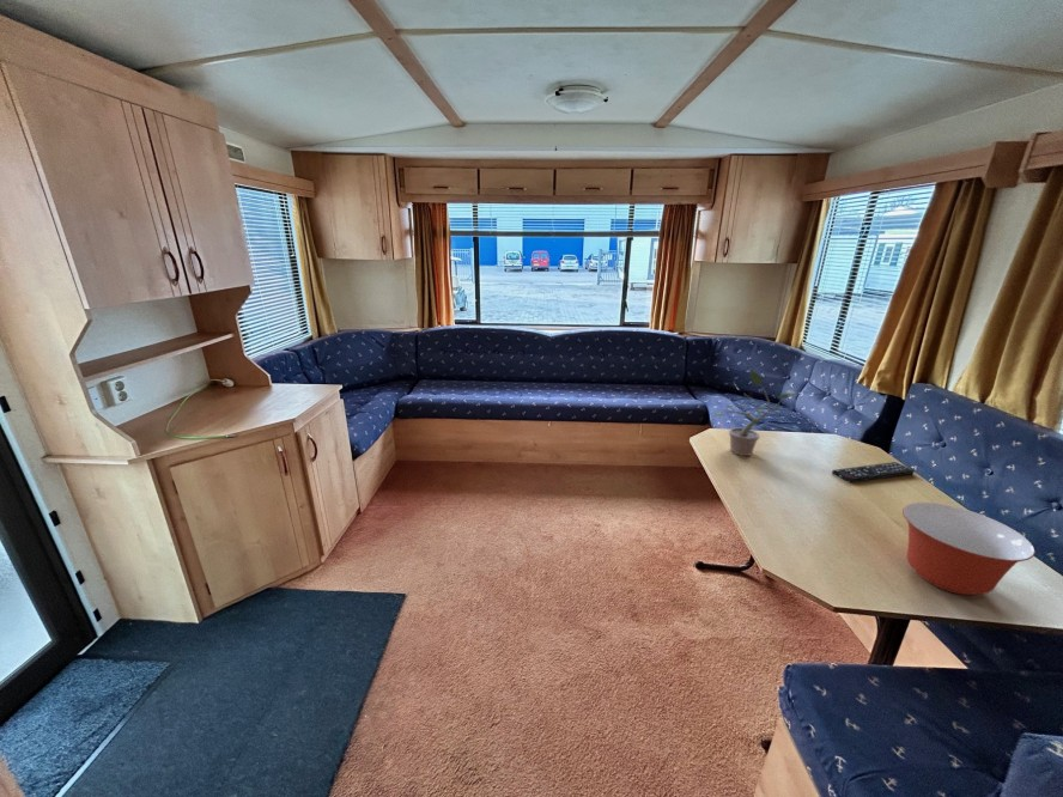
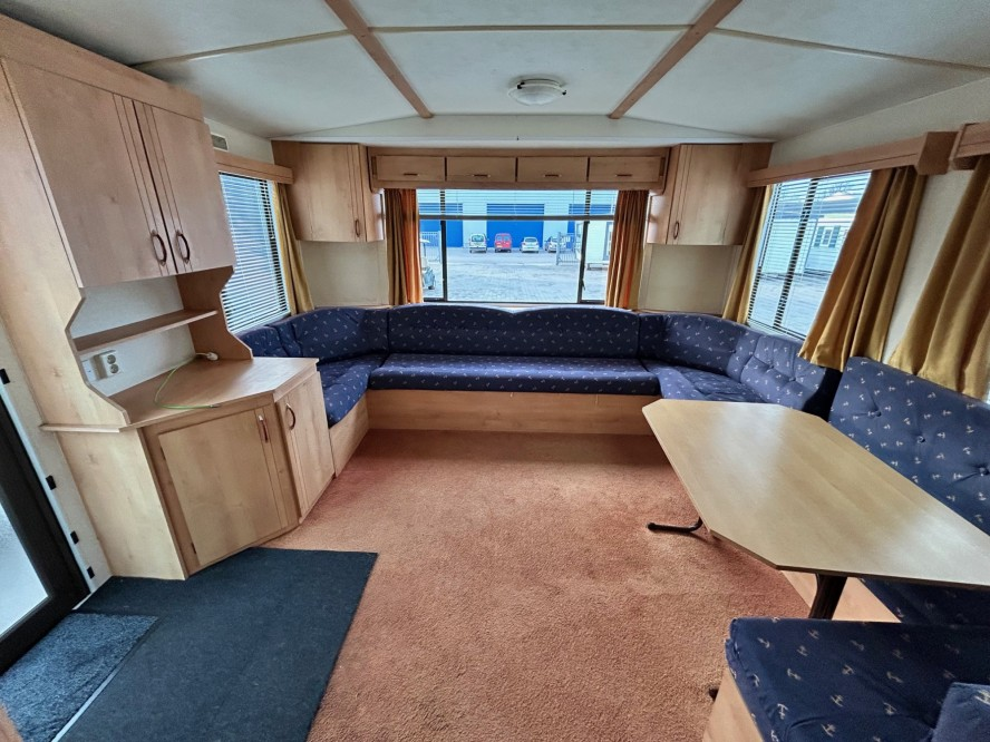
- potted plant [713,369,798,457]
- mixing bowl [901,501,1037,596]
- remote control [831,461,916,483]
